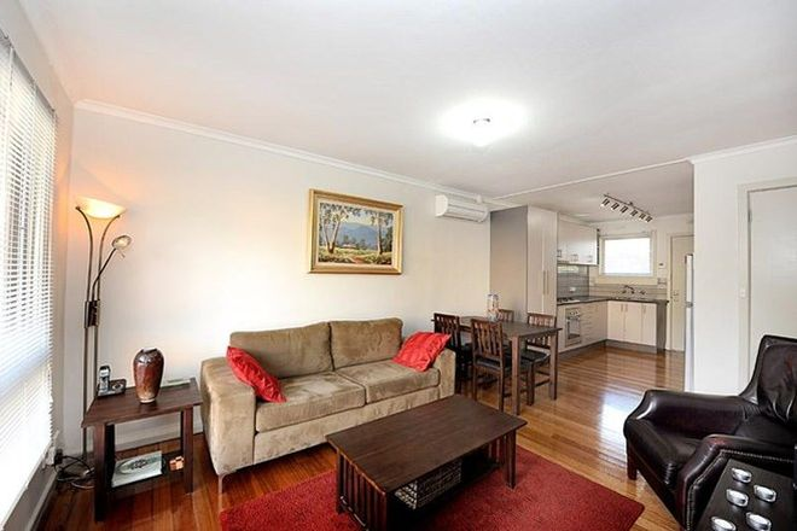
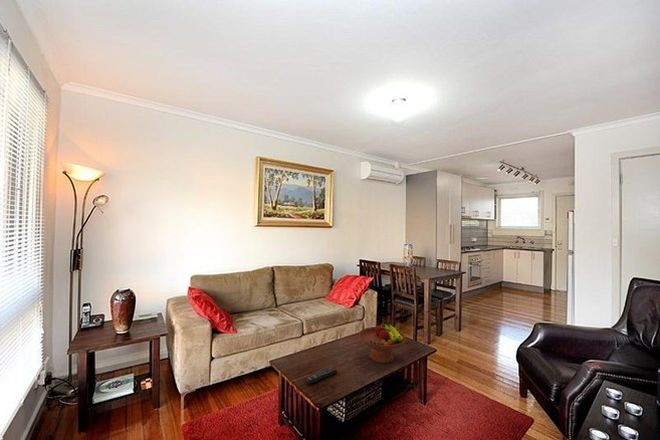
+ fruit bowl [357,320,407,364]
+ remote control [303,366,338,386]
